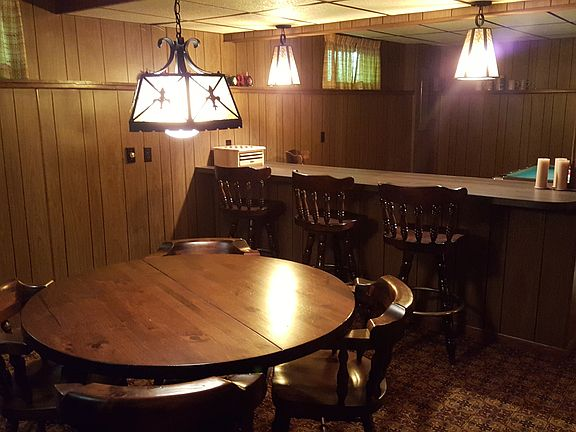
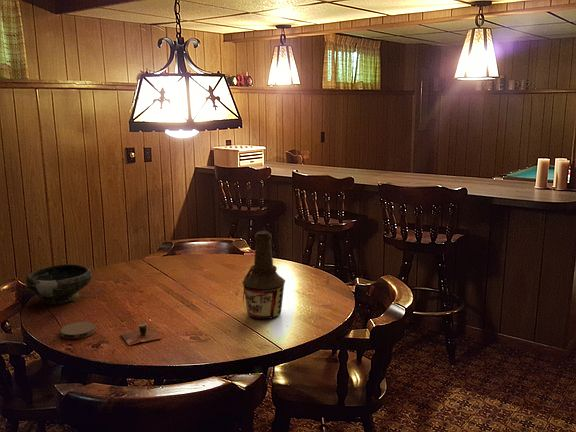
+ coaster [60,321,96,340]
+ bottle [241,230,286,320]
+ bowl [25,263,93,305]
+ cup [120,322,164,346]
